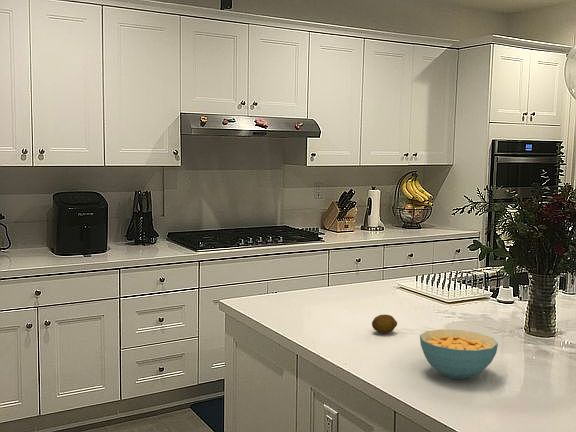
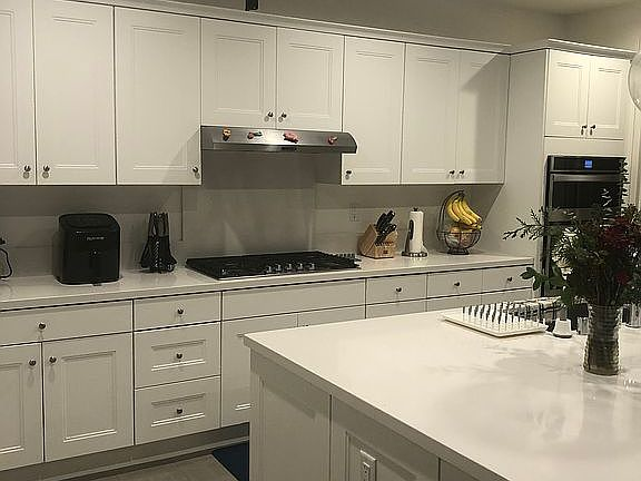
- fruit [371,314,398,335]
- cereal bowl [419,328,499,380]
